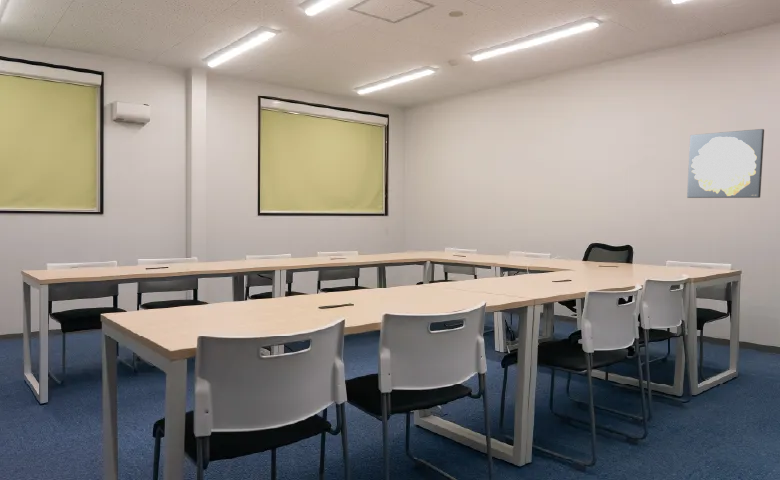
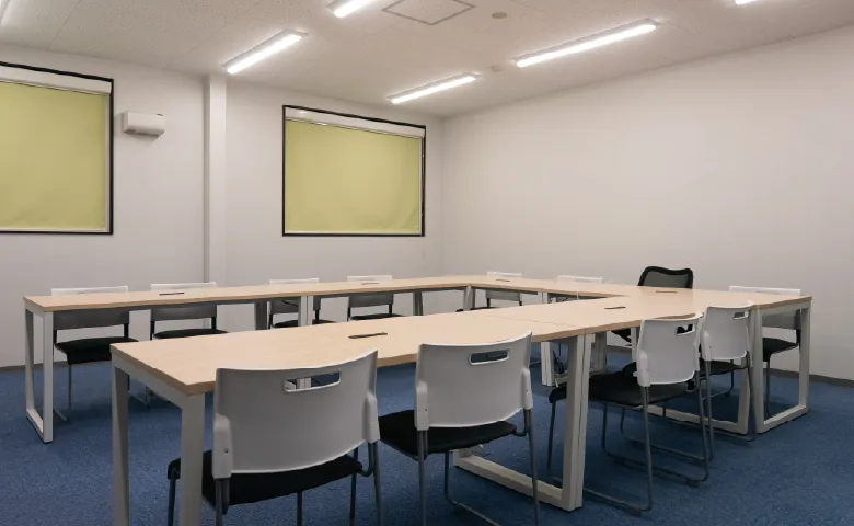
- wall art [686,128,765,199]
